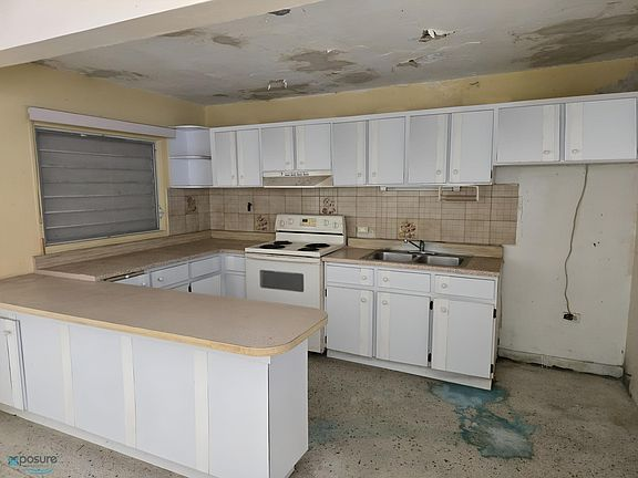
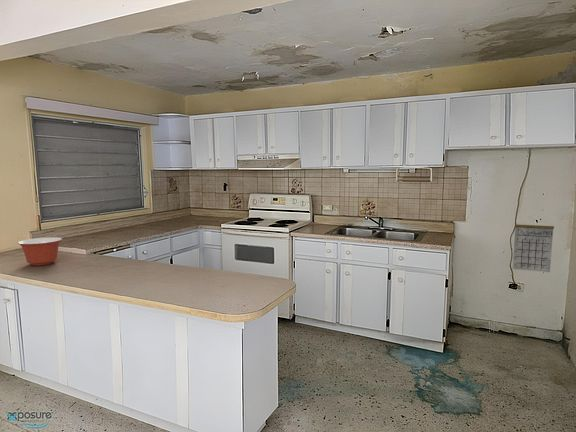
+ mixing bowl [17,236,63,267]
+ calendar [512,214,555,273]
